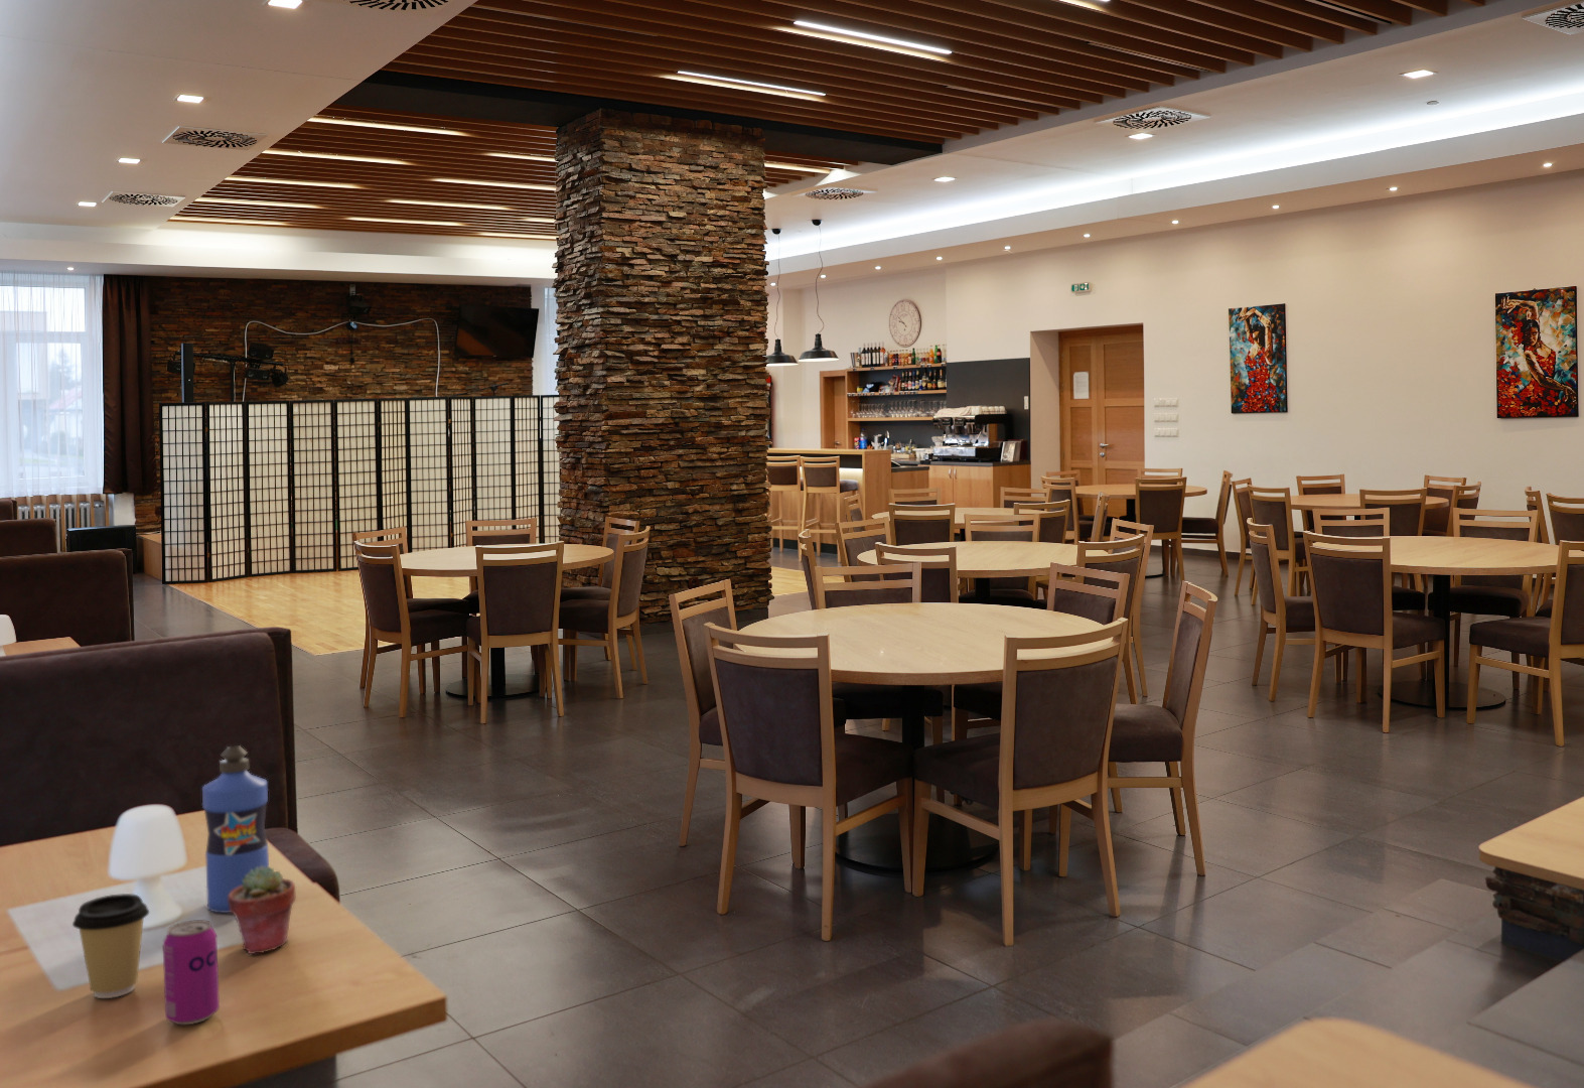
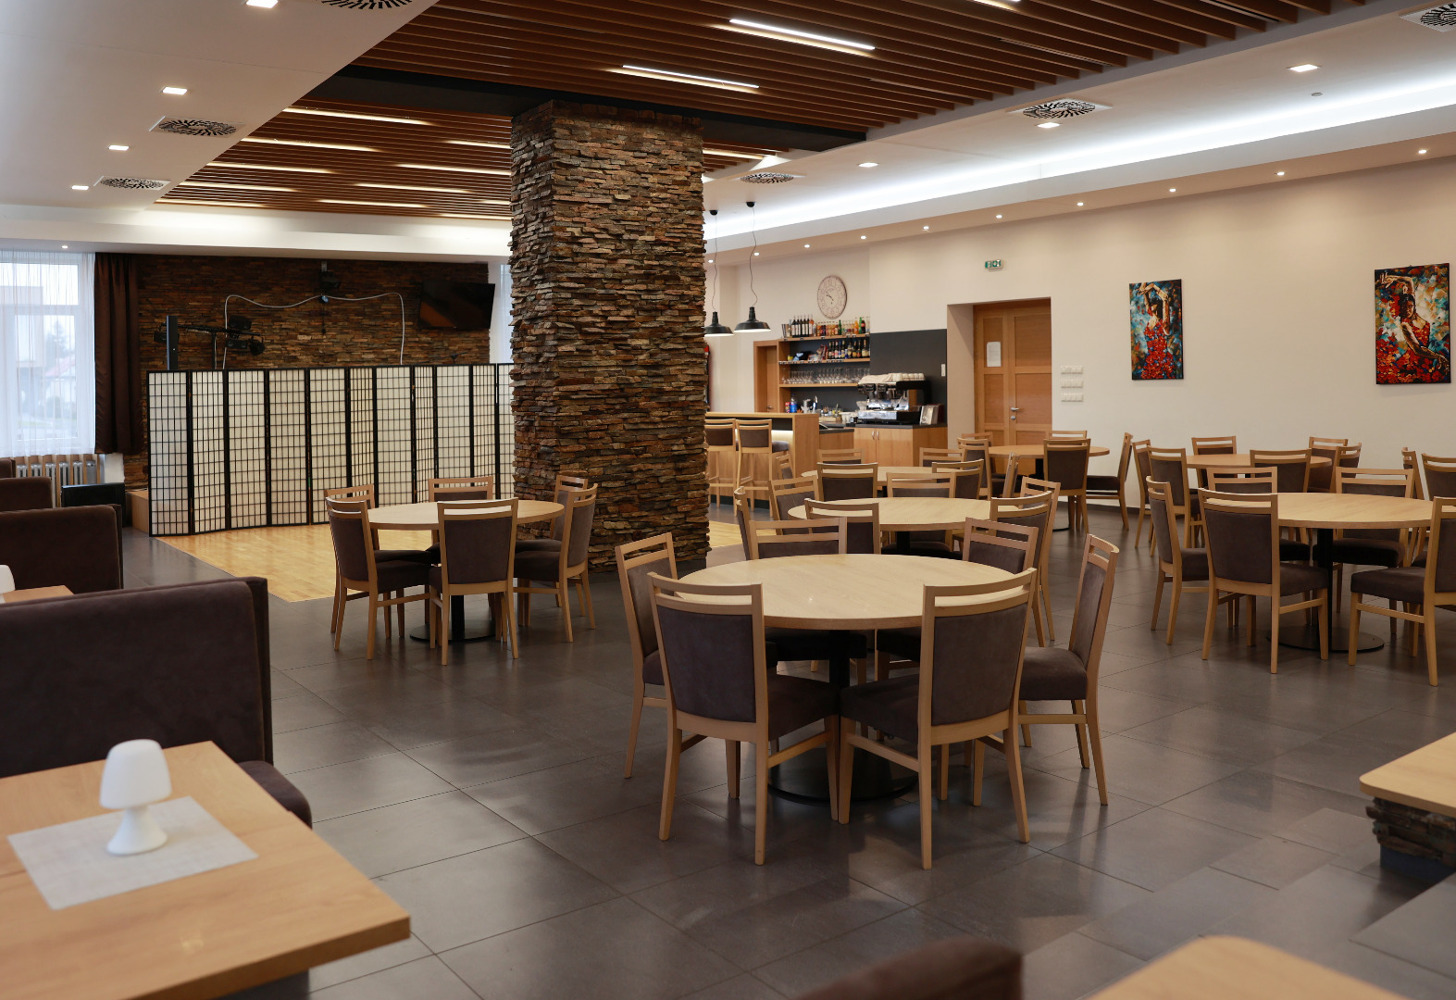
- water bottle [201,745,270,913]
- beverage can [162,918,220,1025]
- potted succulent [227,865,297,956]
- coffee cup [71,893,150,999]
